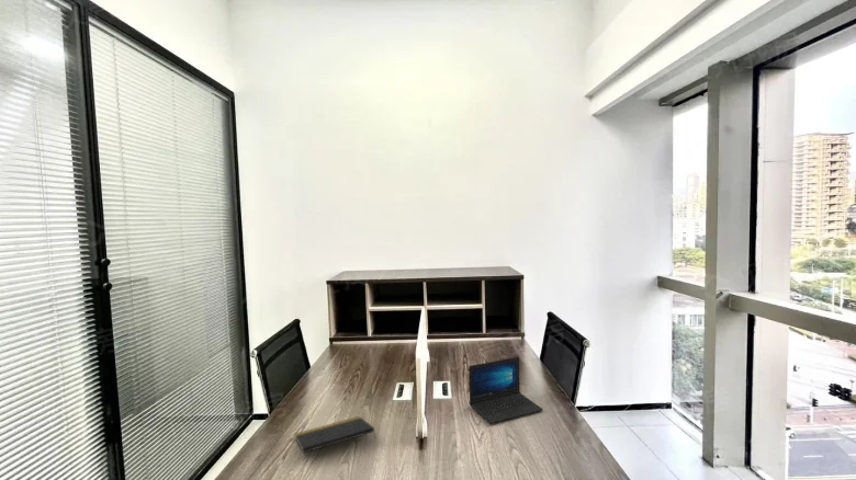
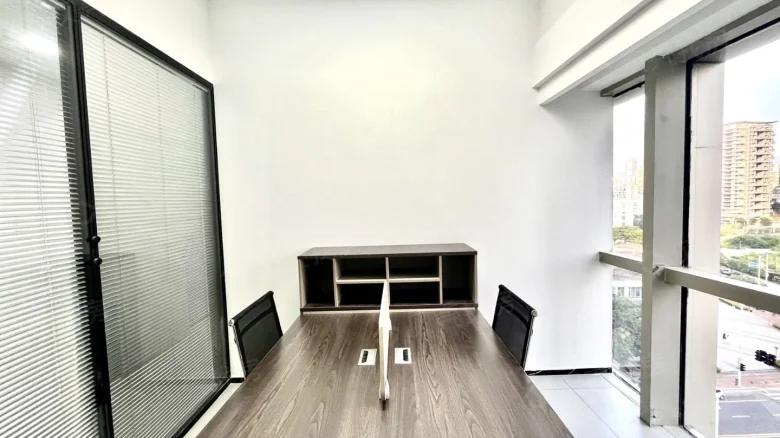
- notepad [294,415,378,454]
- laptop [468,356,543,425]
